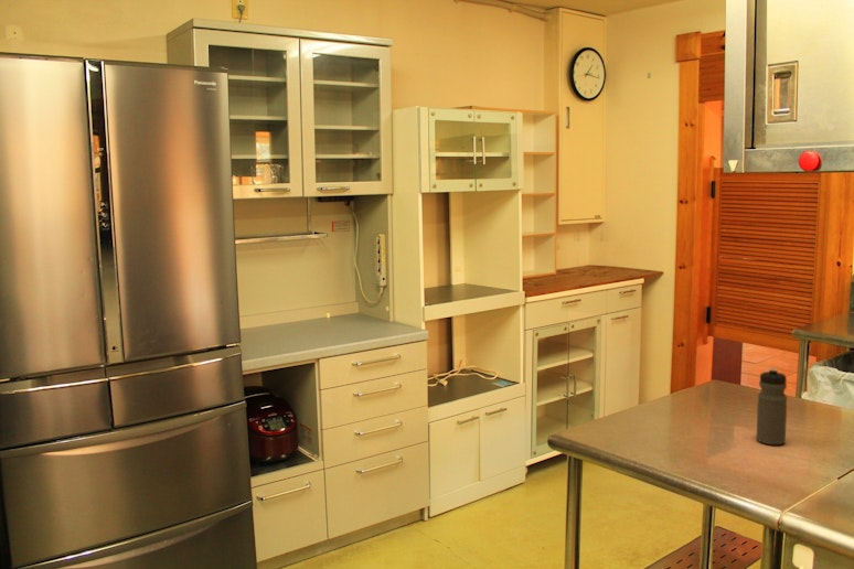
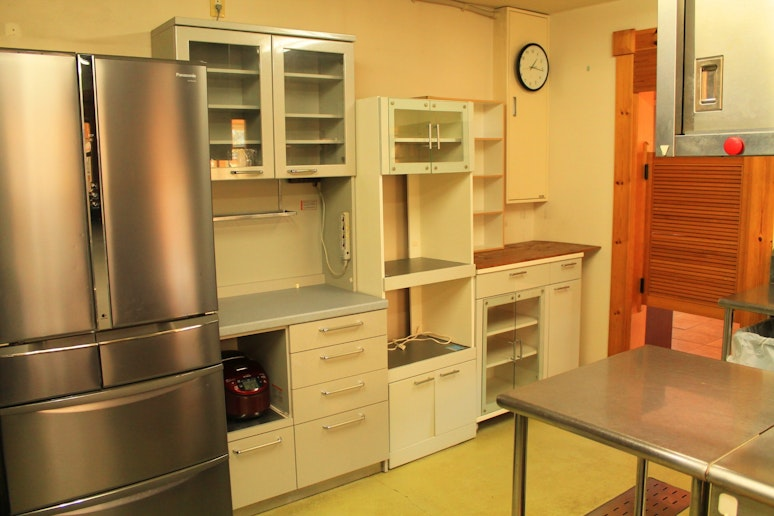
- water bottle [756,367,788,445]
